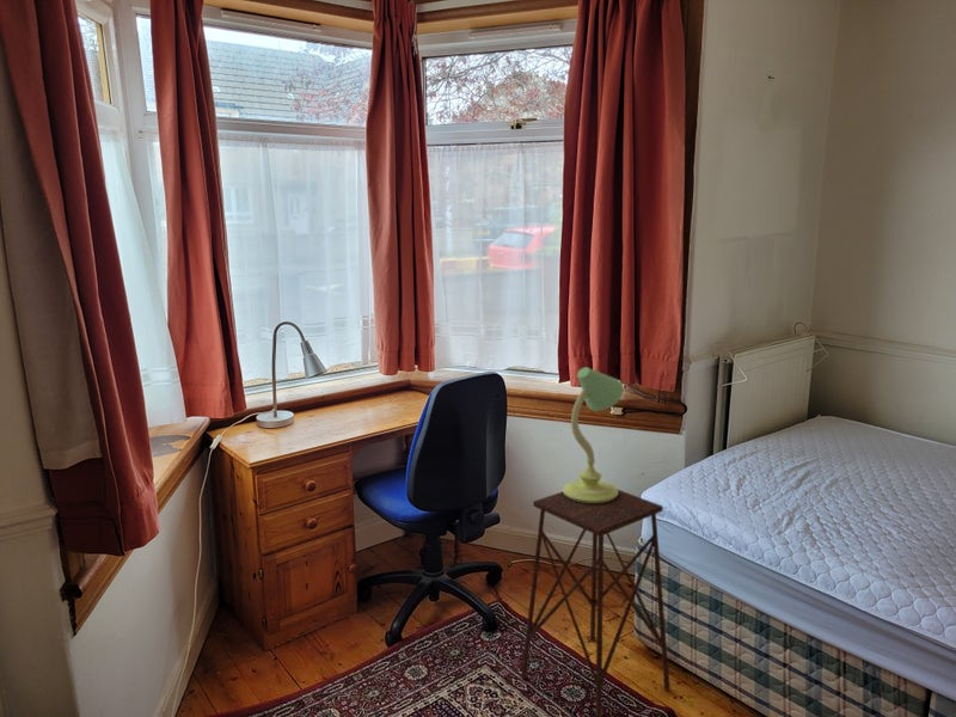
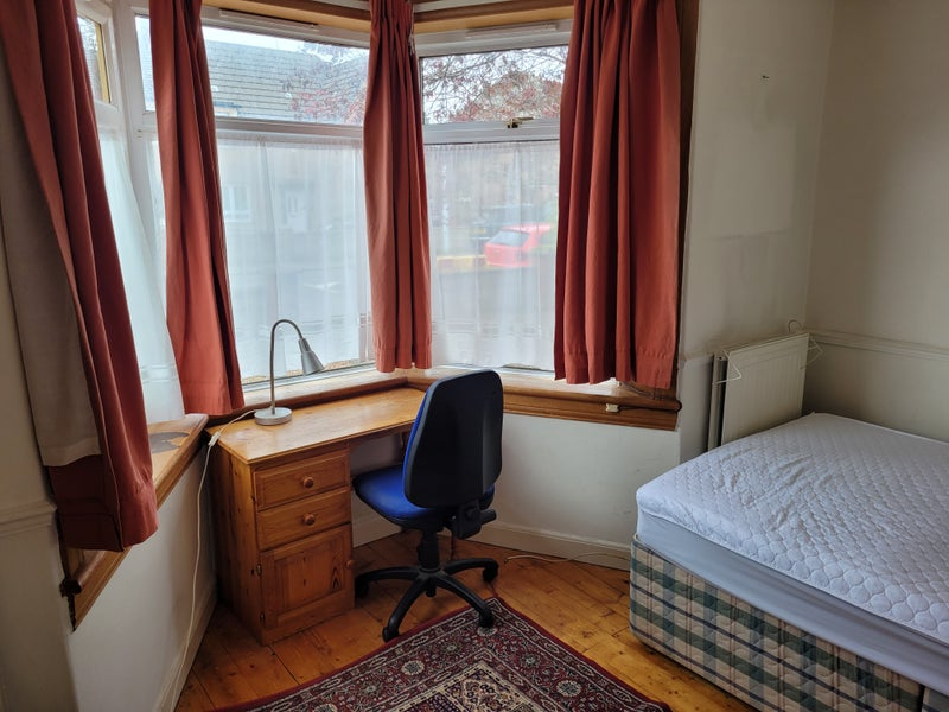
- side table [520,488,672,717]
- table lamp [562,366,625,503]
